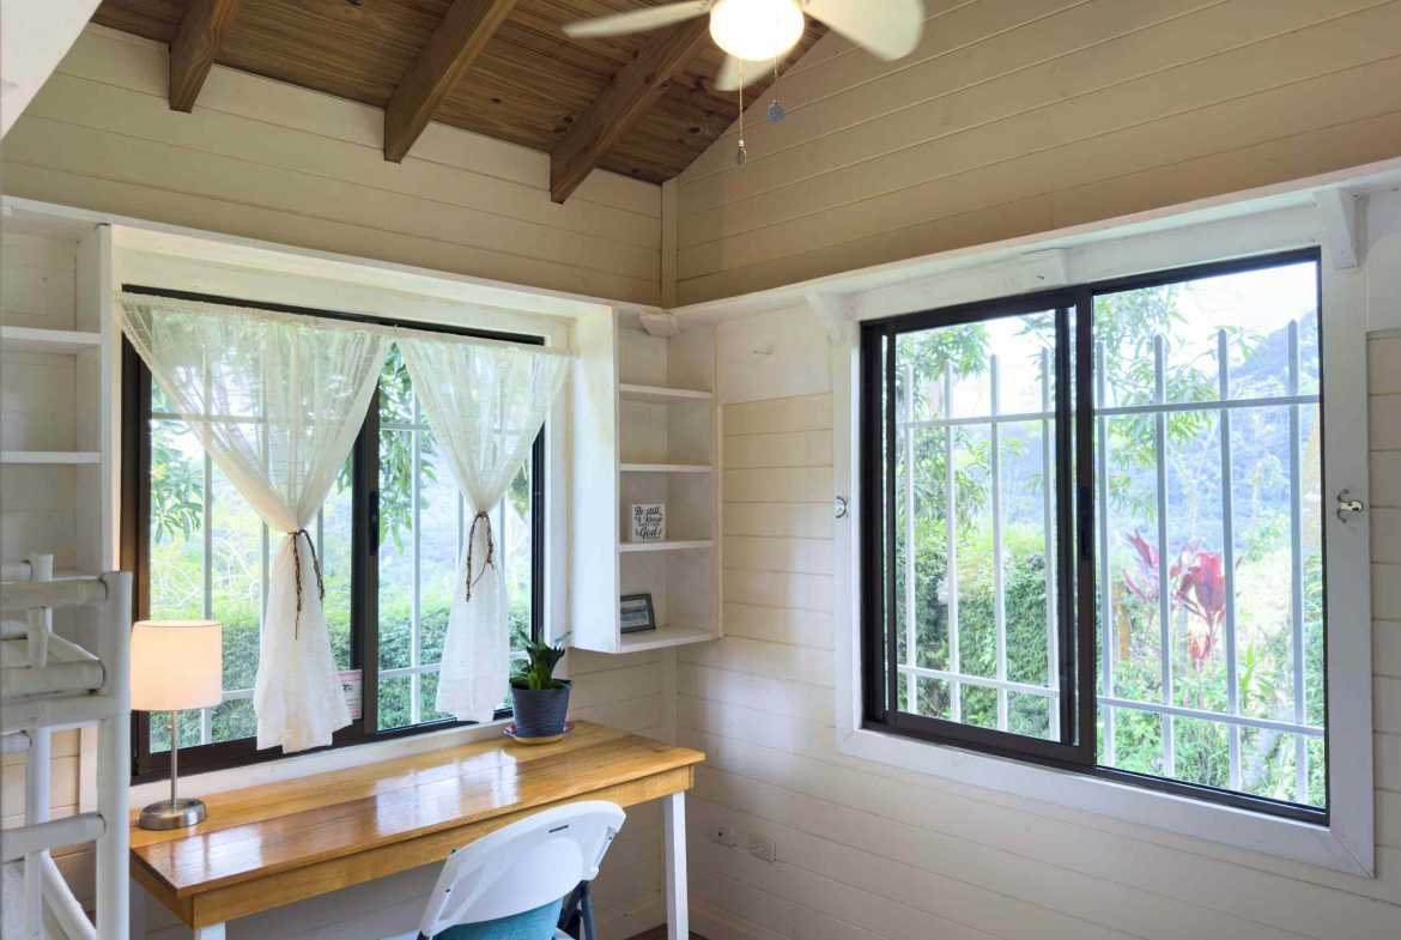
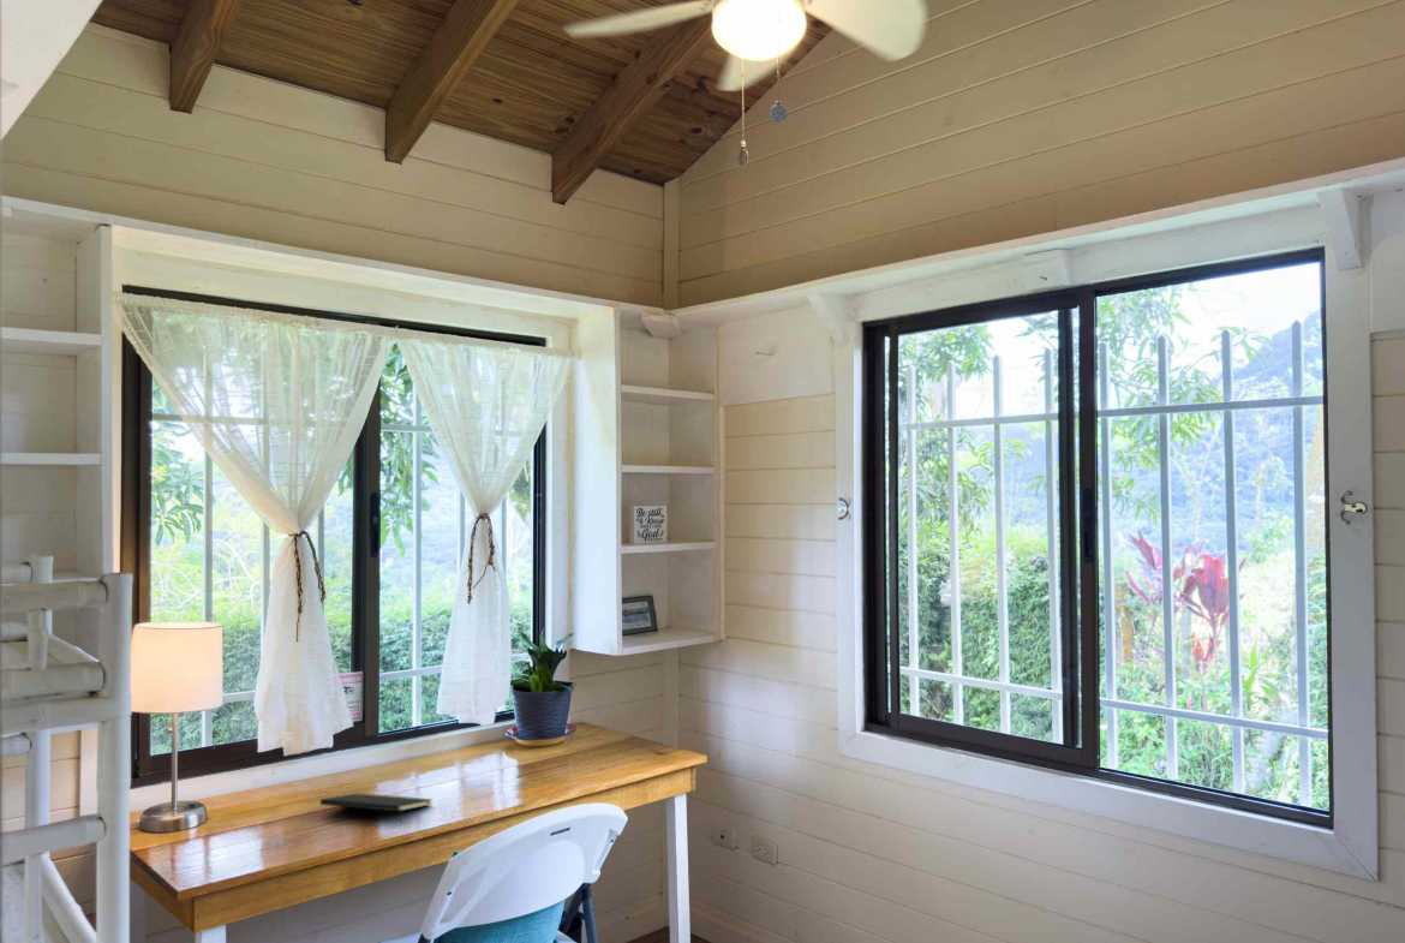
+ notepad [319,792,434,825]
